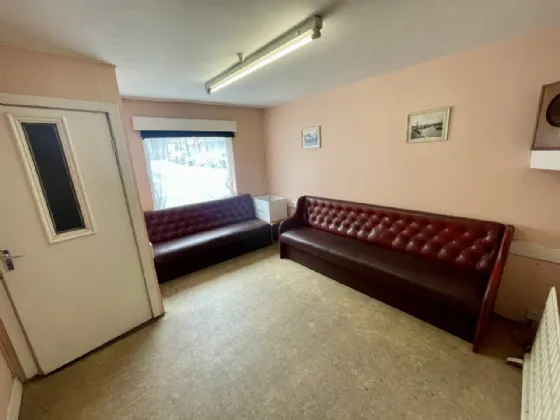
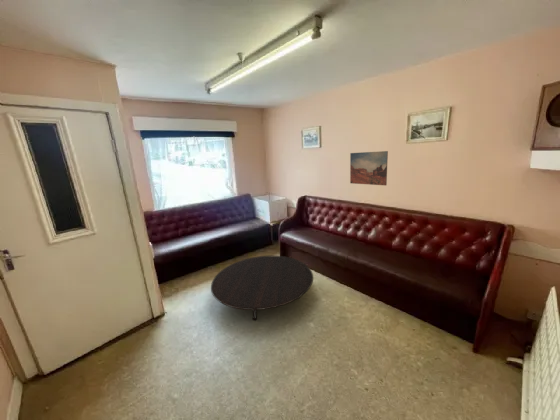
+ wall art [349,150,389,186]
+ table [210,255,314,321]
